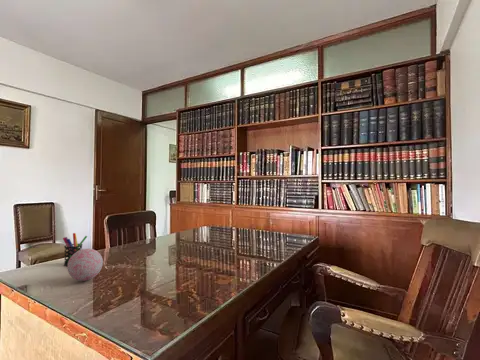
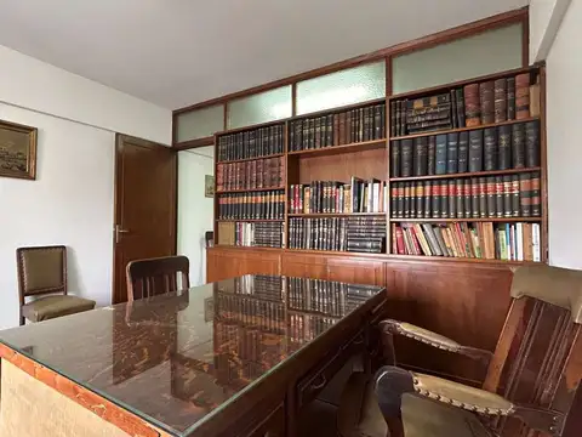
- decorative ball [66,248,104,282]
- pen holder [62,232,88,267]
